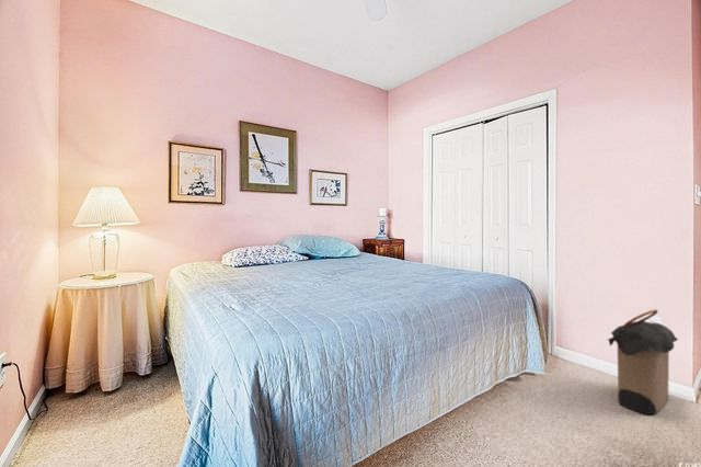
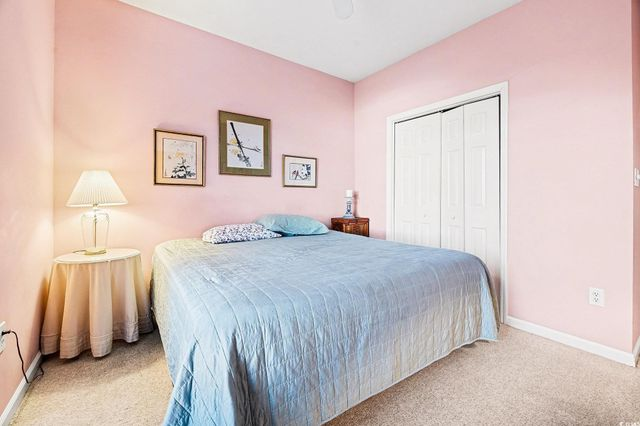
- laundry hamper [607,308,679,415]
